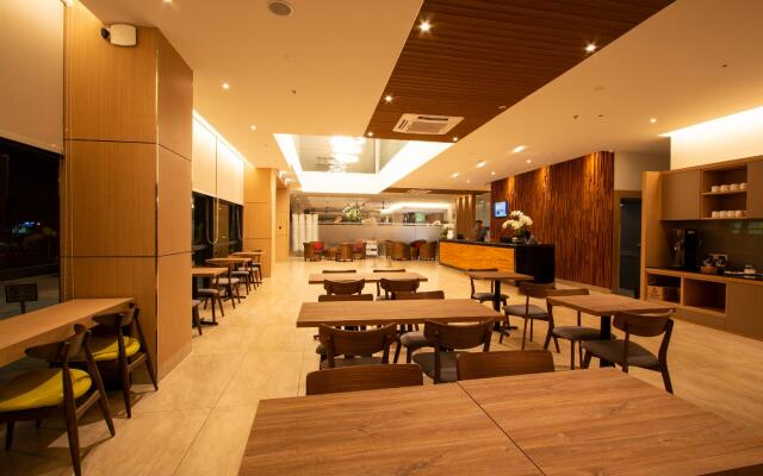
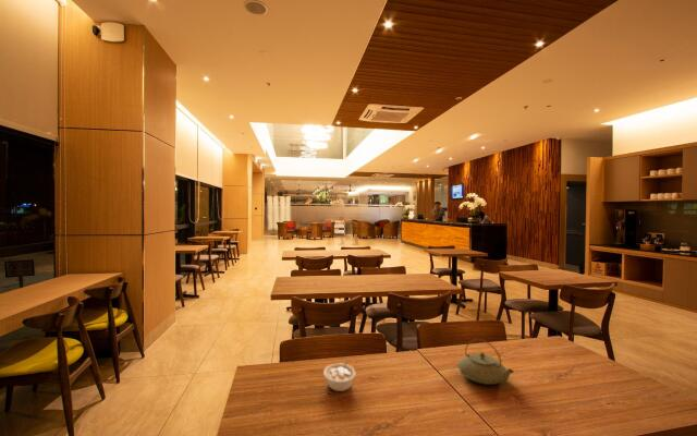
+ legume [322,358,357,392]
+ teapot [456,338,515,386]
